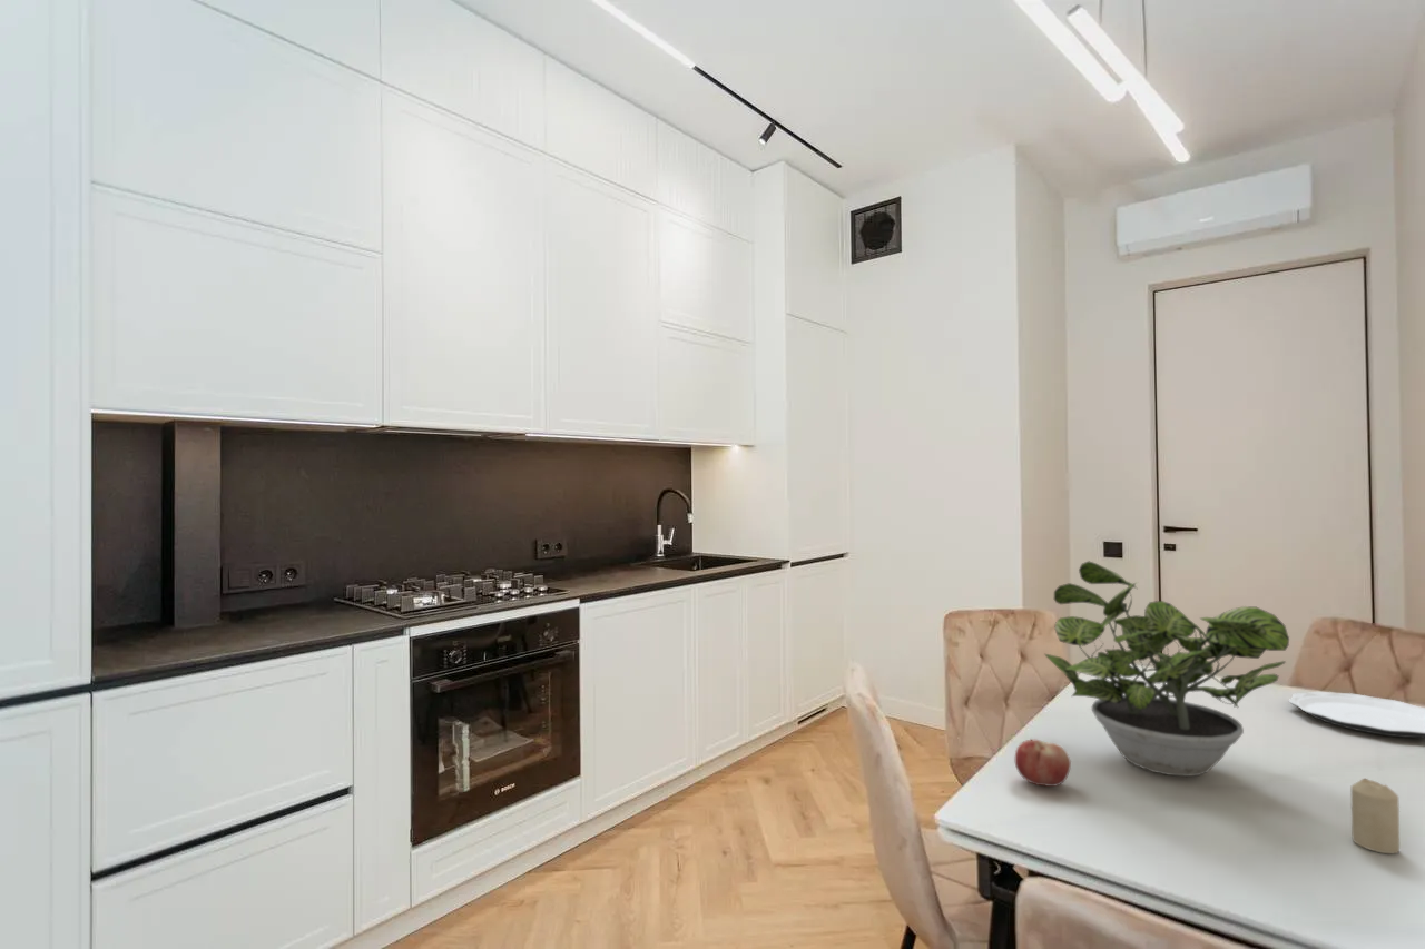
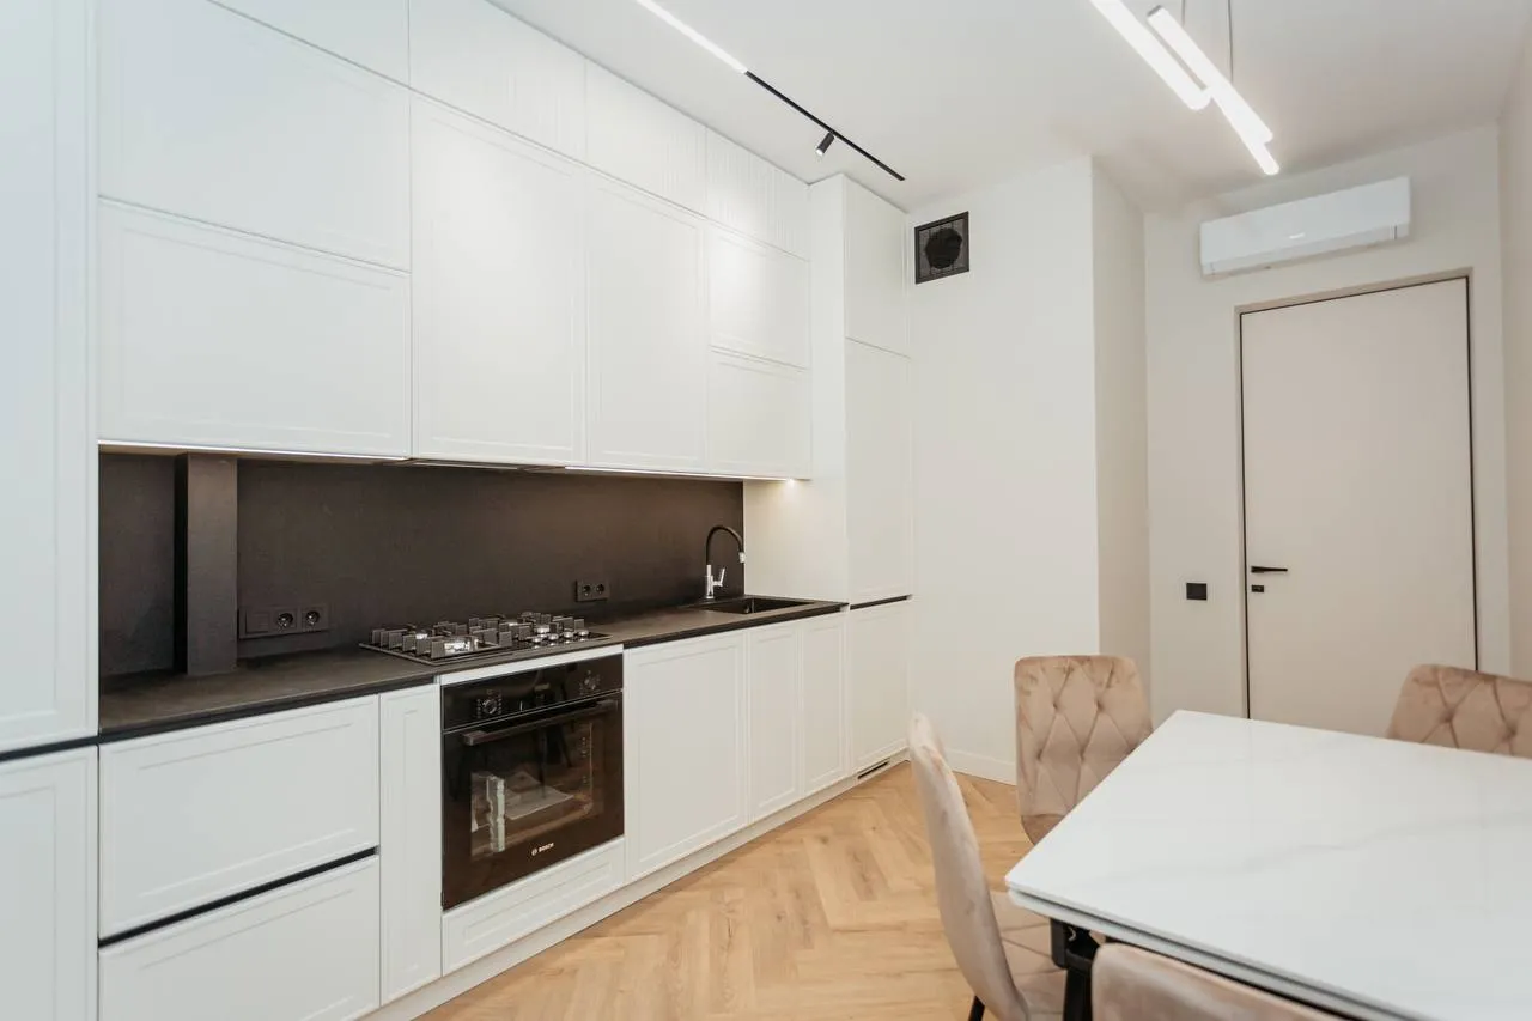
- fruit [1014,739,1072,788]
- potted plant [1043,560,1290,778]
- candle [1350,778,1401,854]
- plate [1287,691,1425,739]
